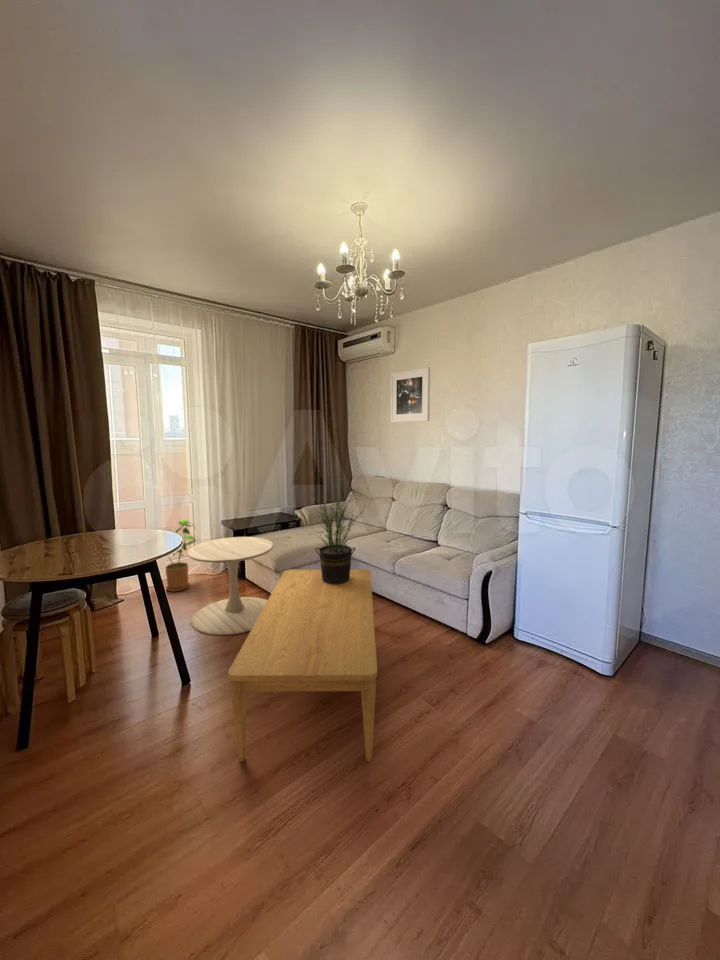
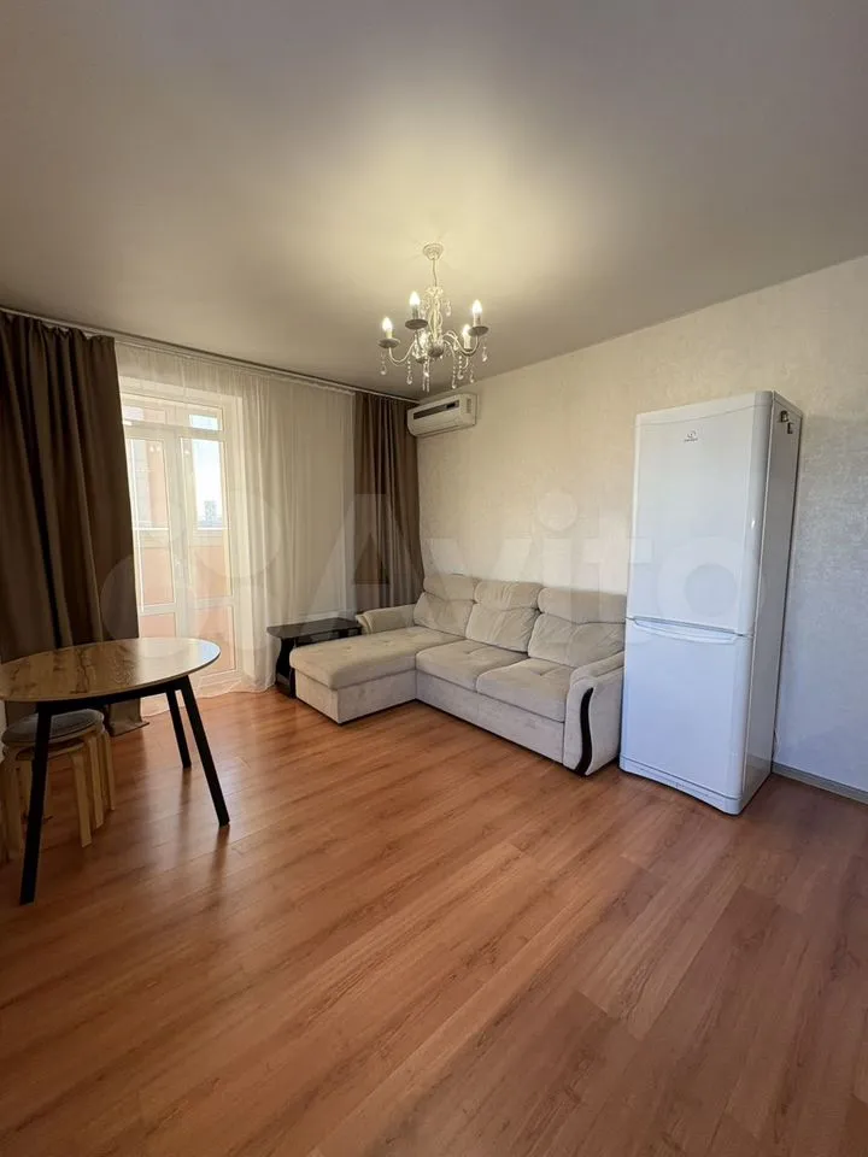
- side table [186,536,275,636]
- potted plant [307,487,363,584]
- coffee table [227,568,378,763]
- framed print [390,366,431,423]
- house plant [164,519,198,593]
